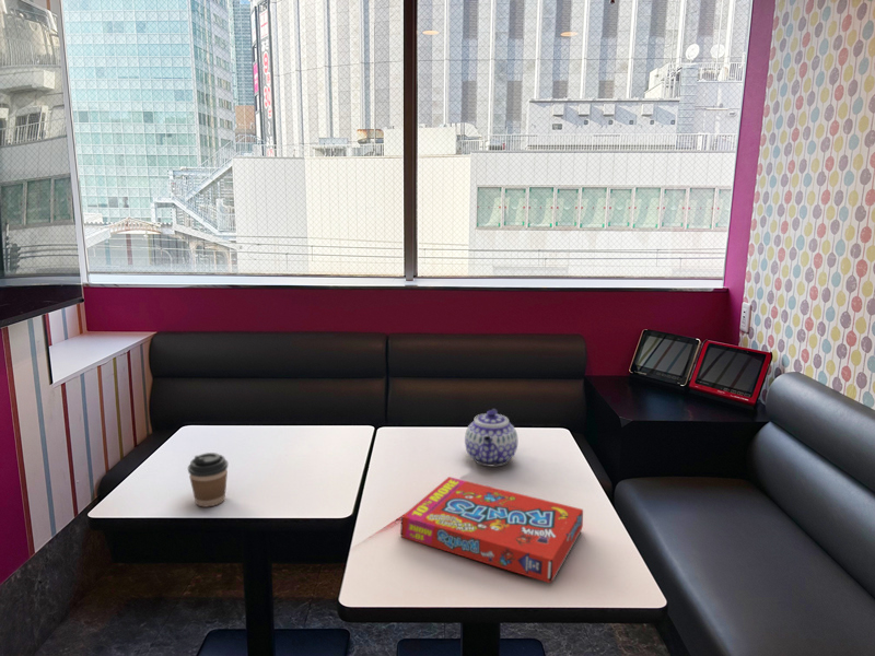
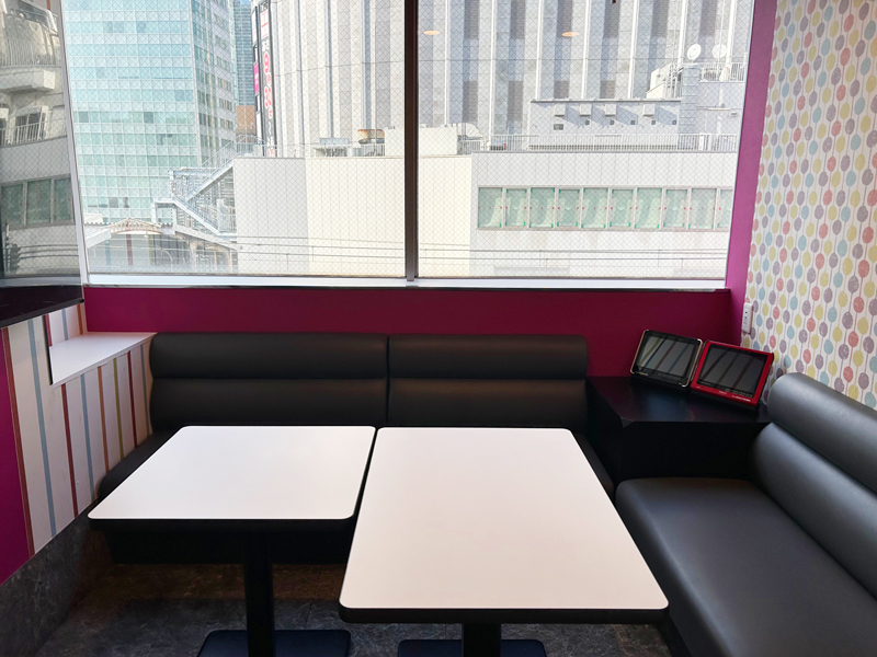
- snack box [399,476,584,584]
- teapot [464,408,518,467]
- coffee cup [187,452,229,508]
